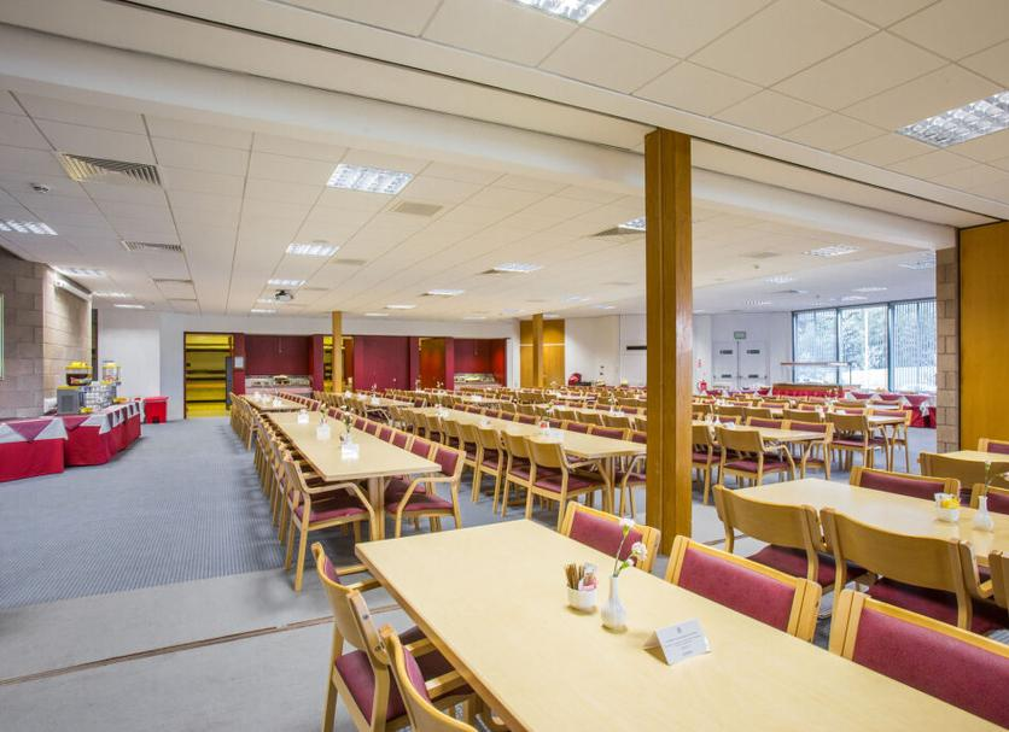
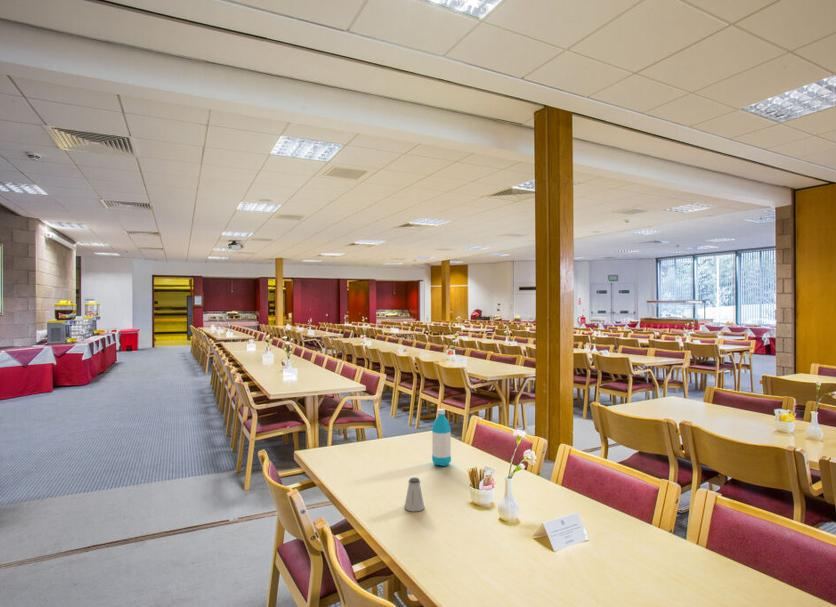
+ saltshaker [403,477,426,513]
+ water bottle [431,408,452,467]
